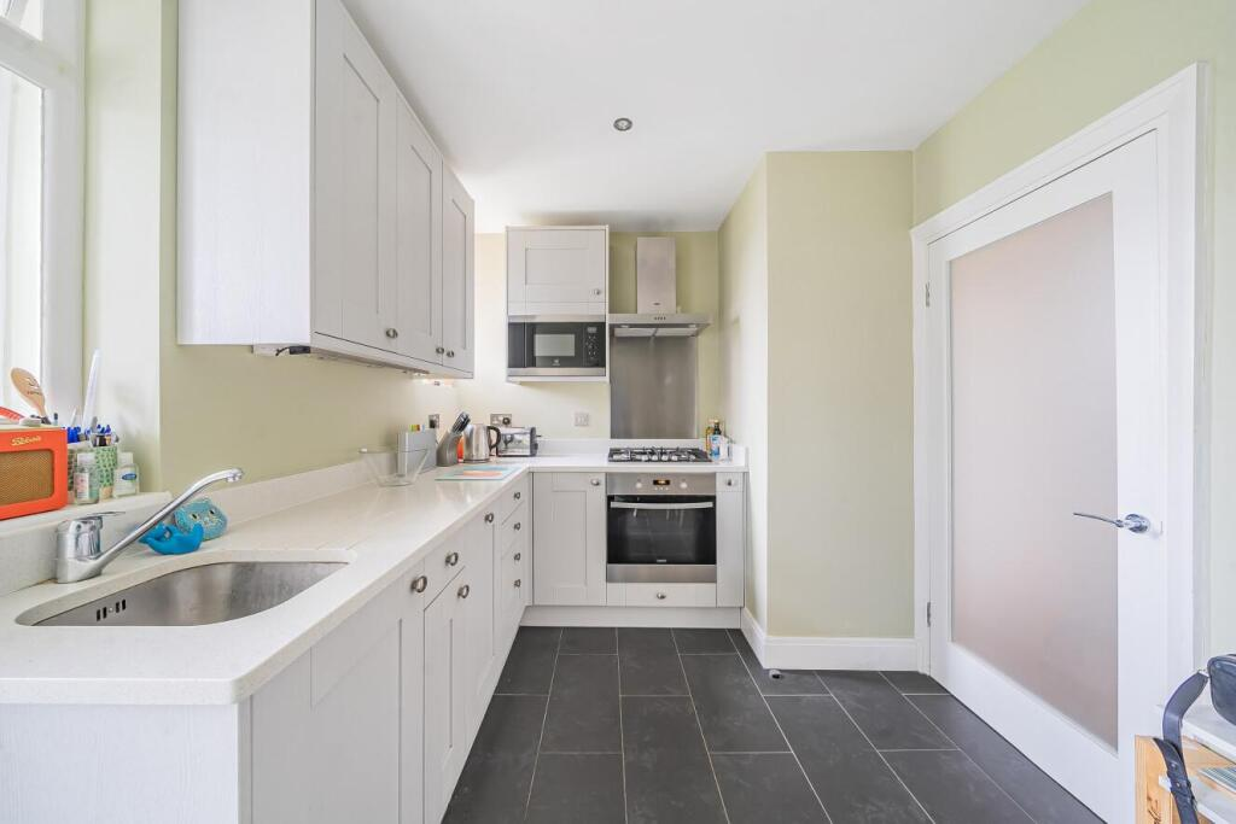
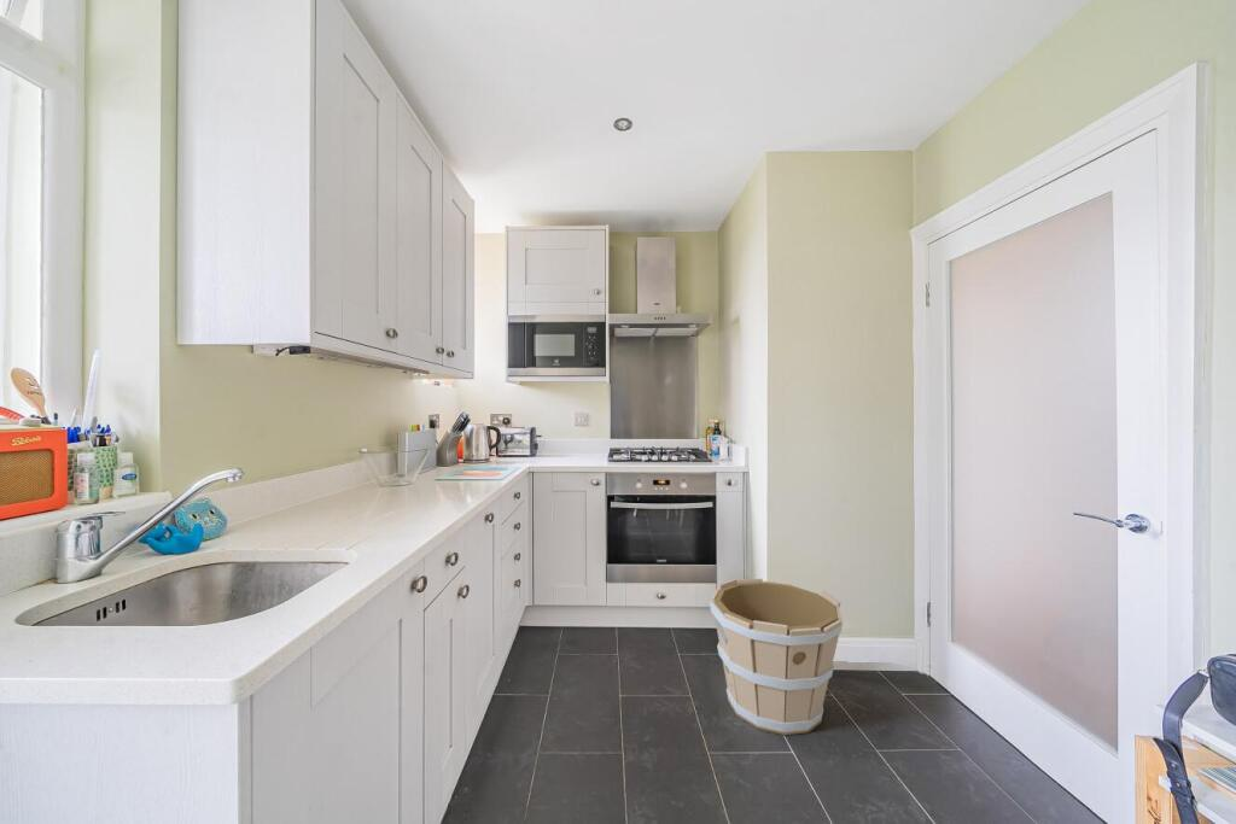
+ wooden bucket [709,578,844,736]
